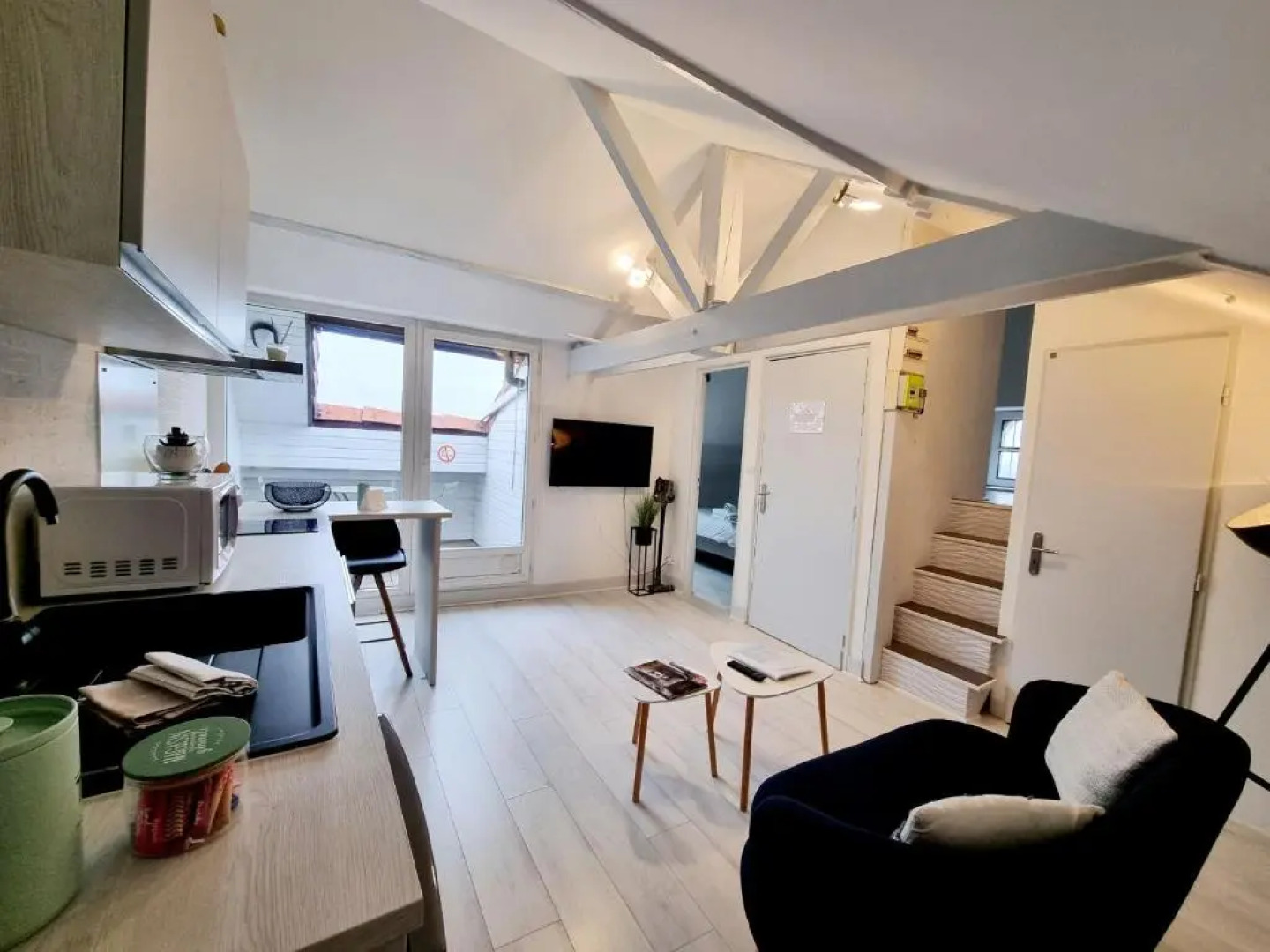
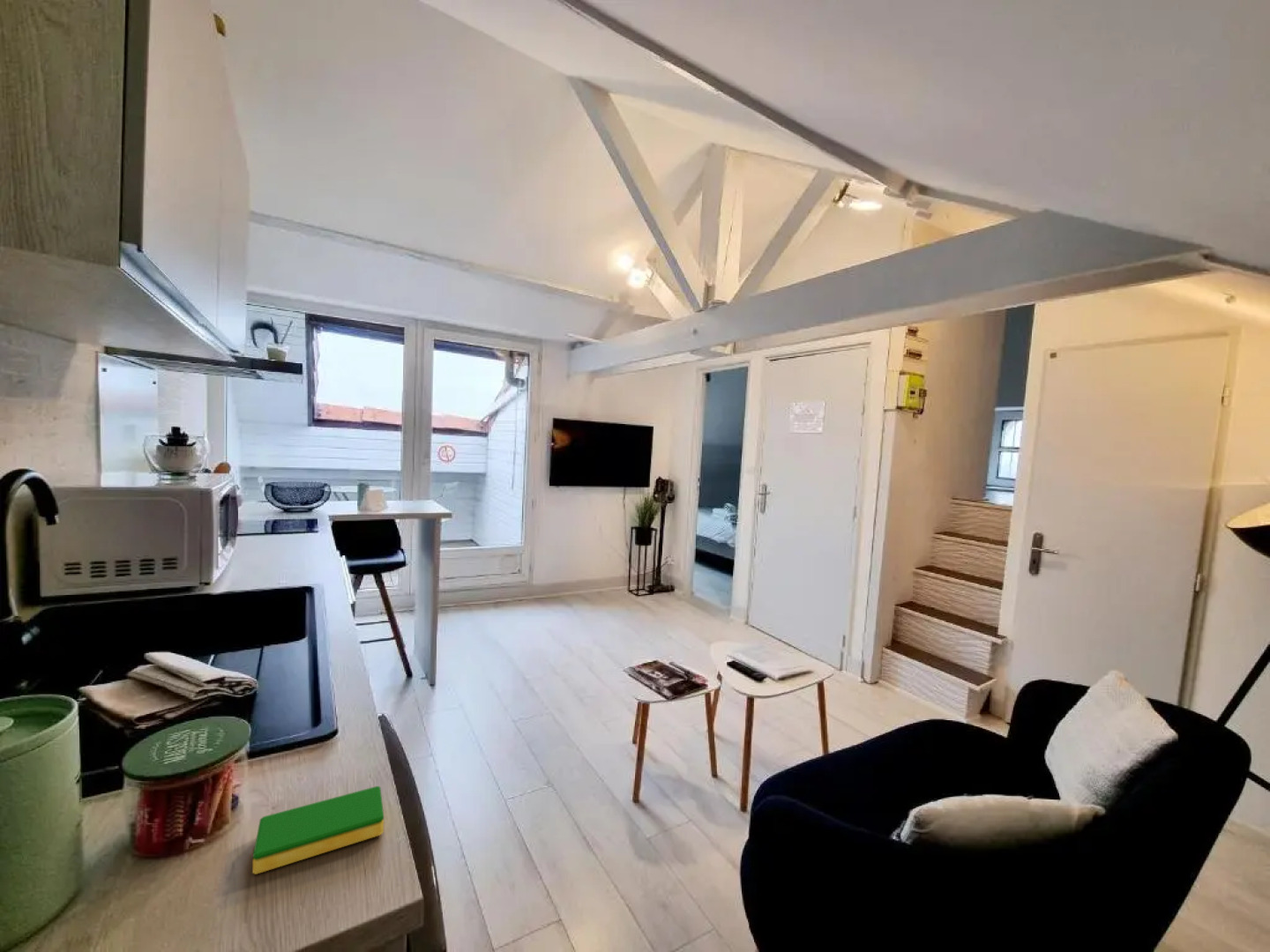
+ dish sponge [251,785,385,875]
